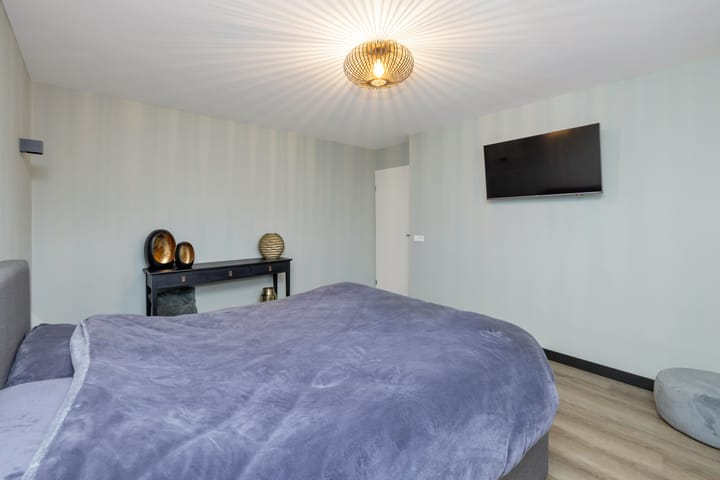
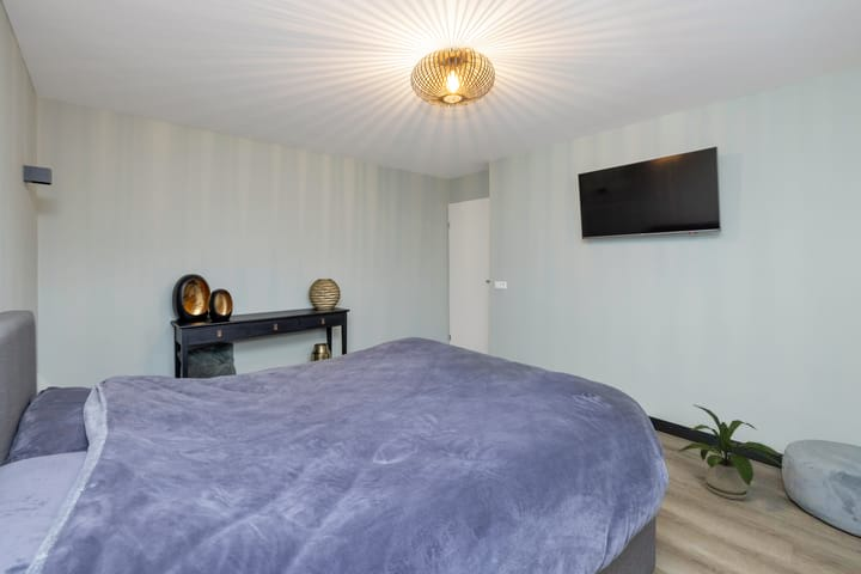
+ house plant [677,403,786,500]
